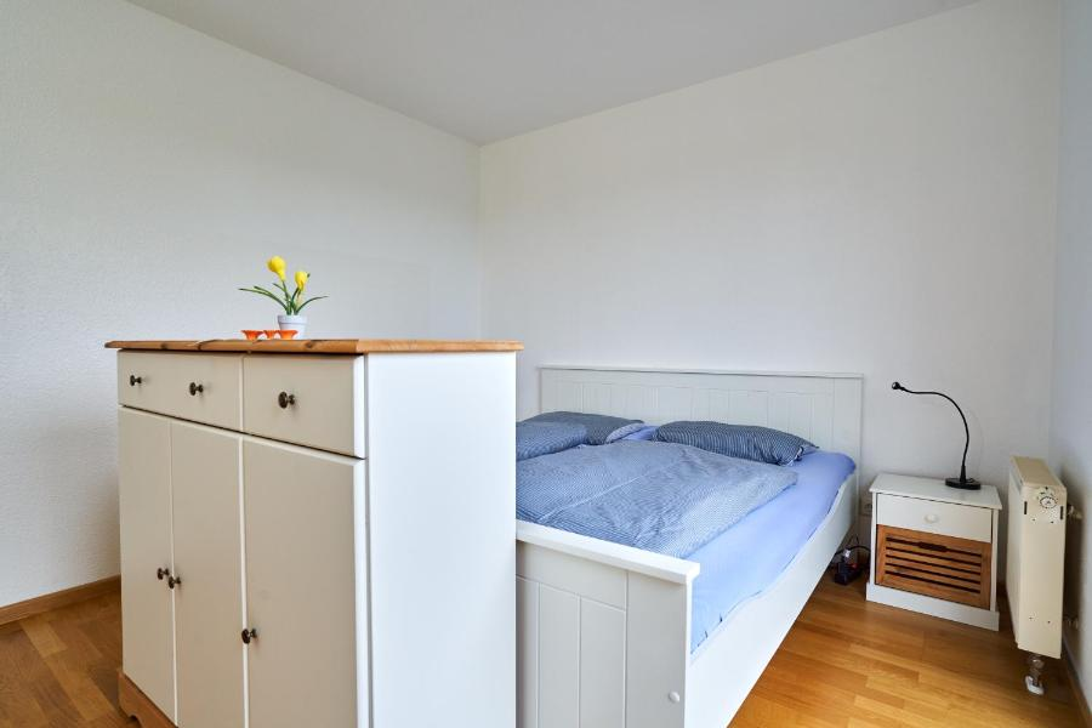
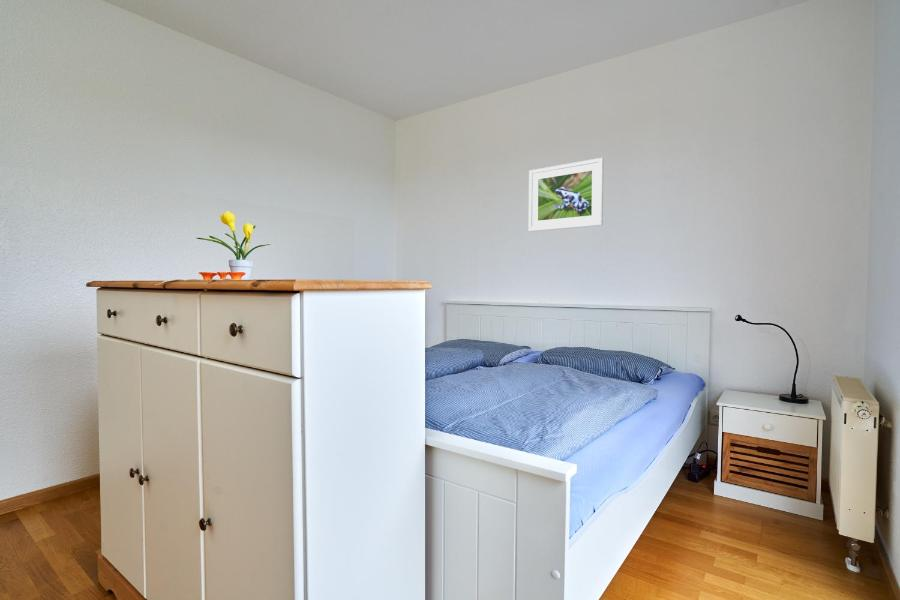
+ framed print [528,157,605,232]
